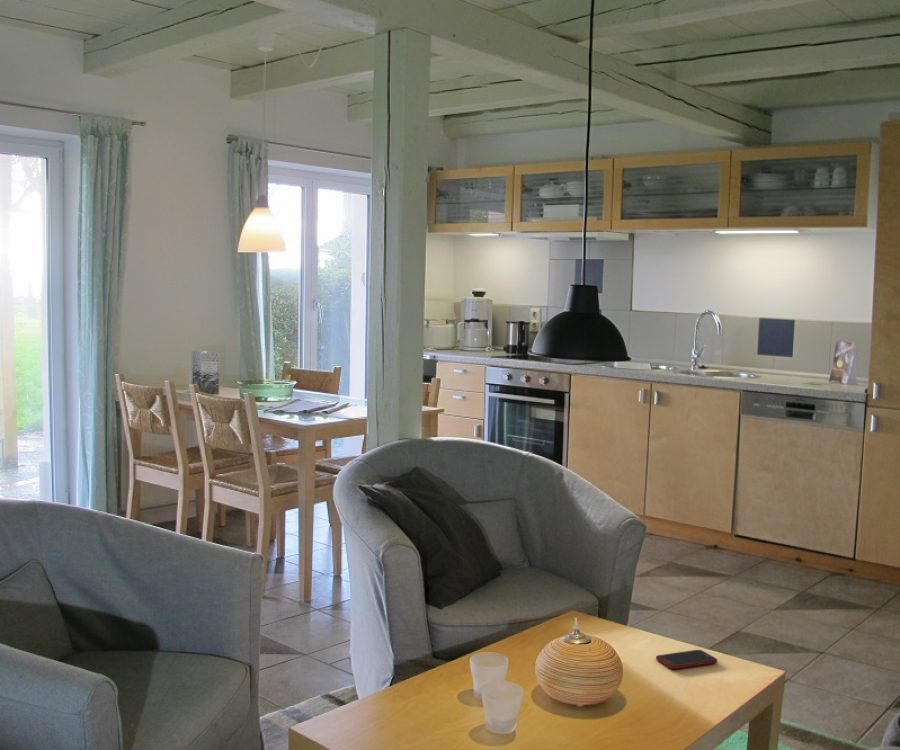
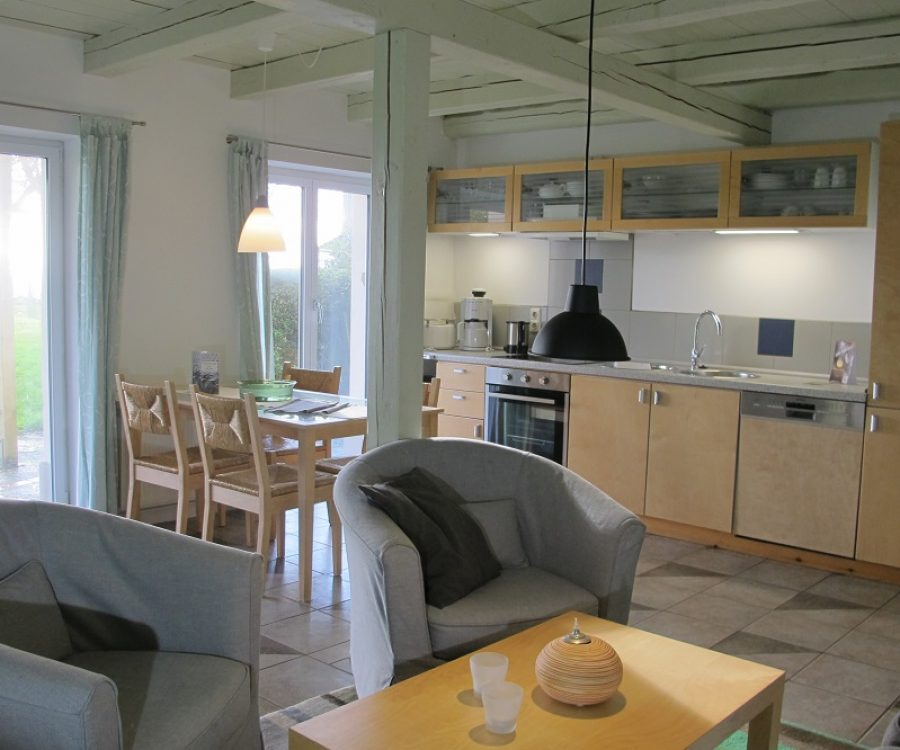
- cell phone [655,649,718,670]
